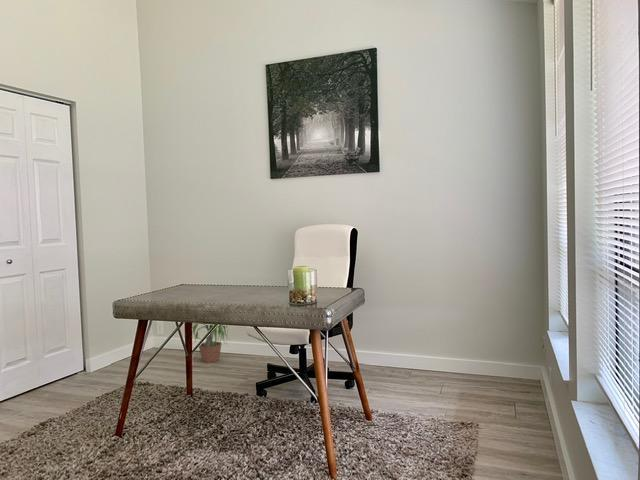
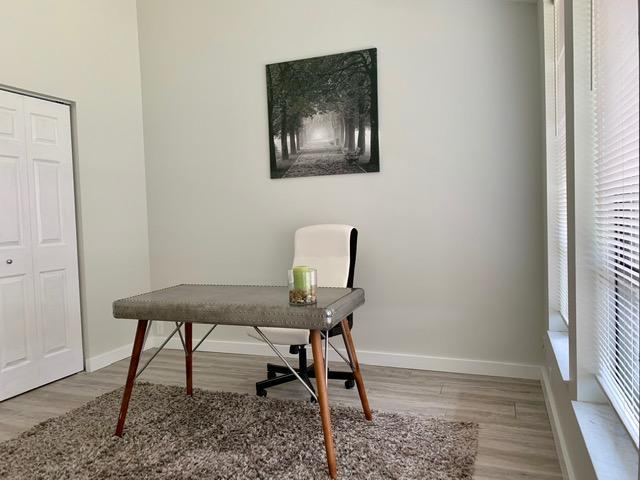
- potted plant [192,323,231,364]
